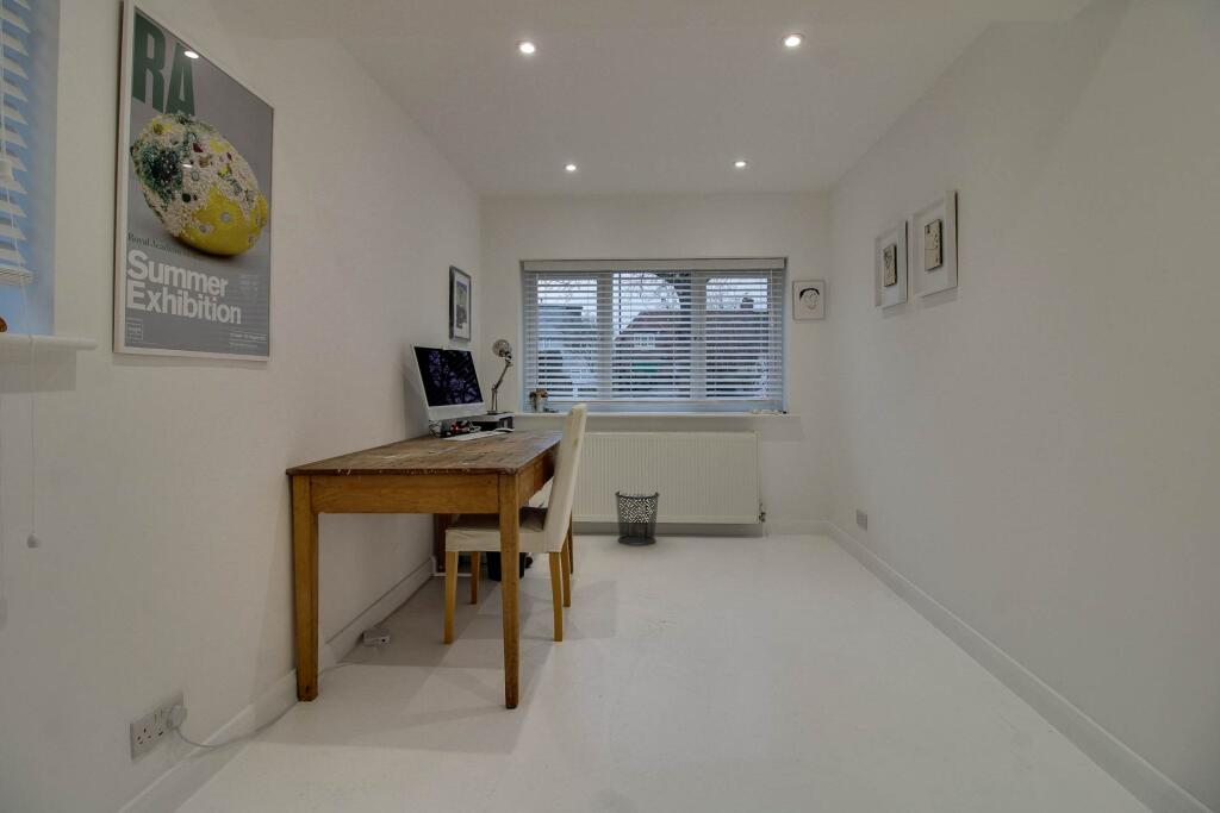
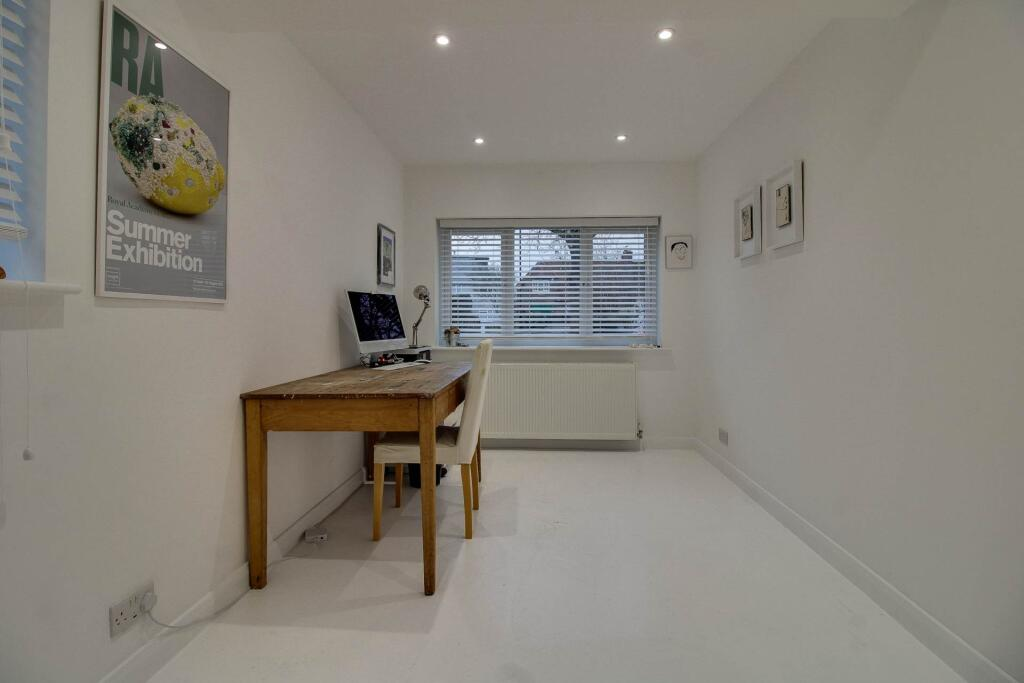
- waste bin [614,490,660,546]
